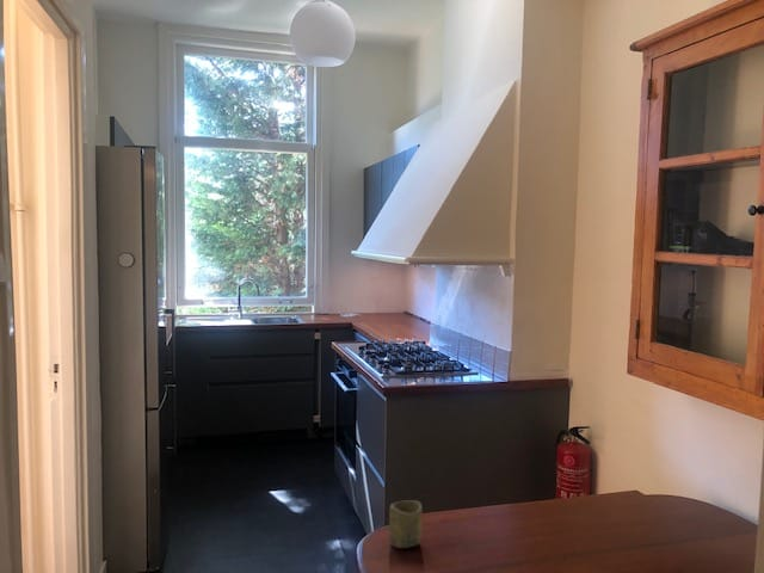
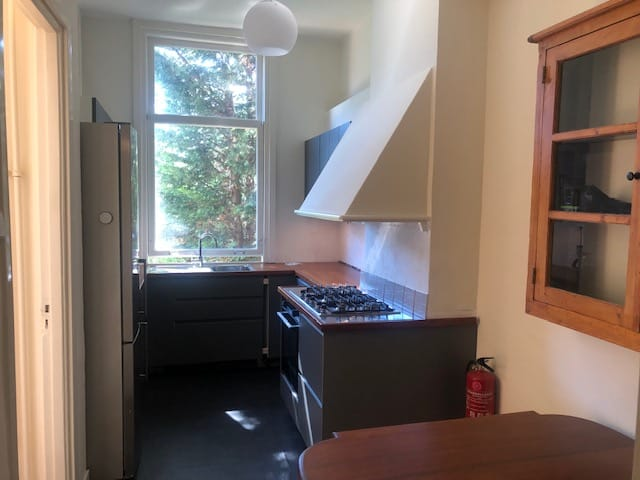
- cup [388,499,424,549]
